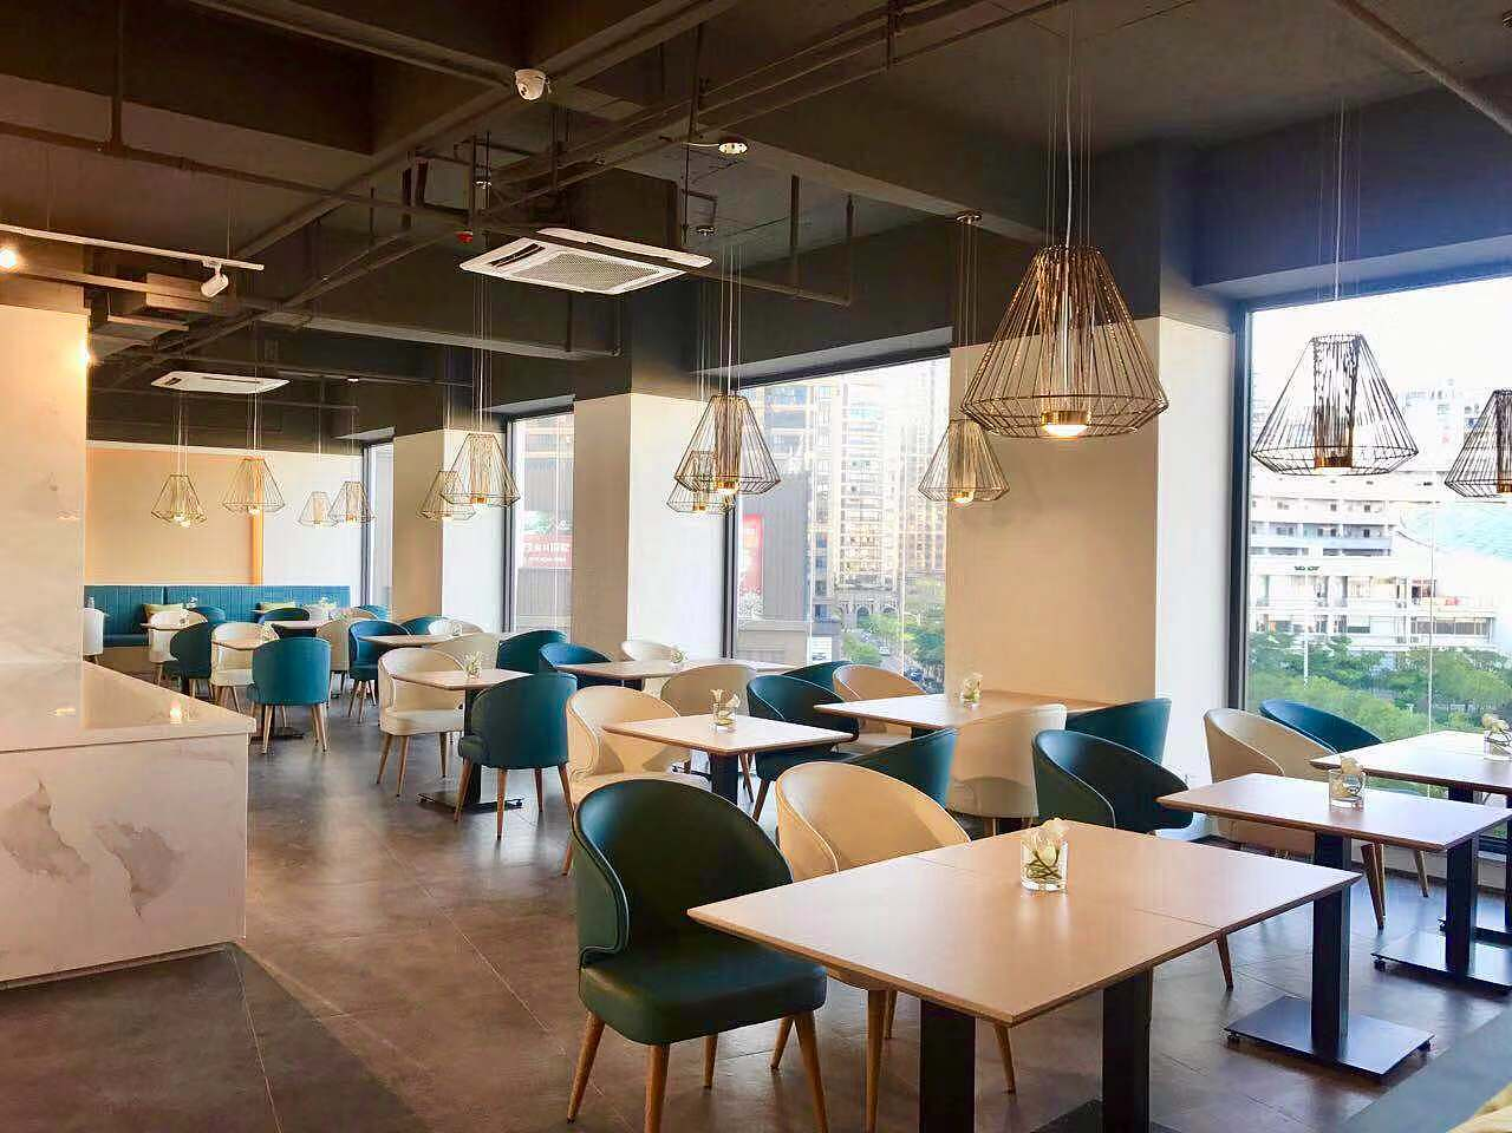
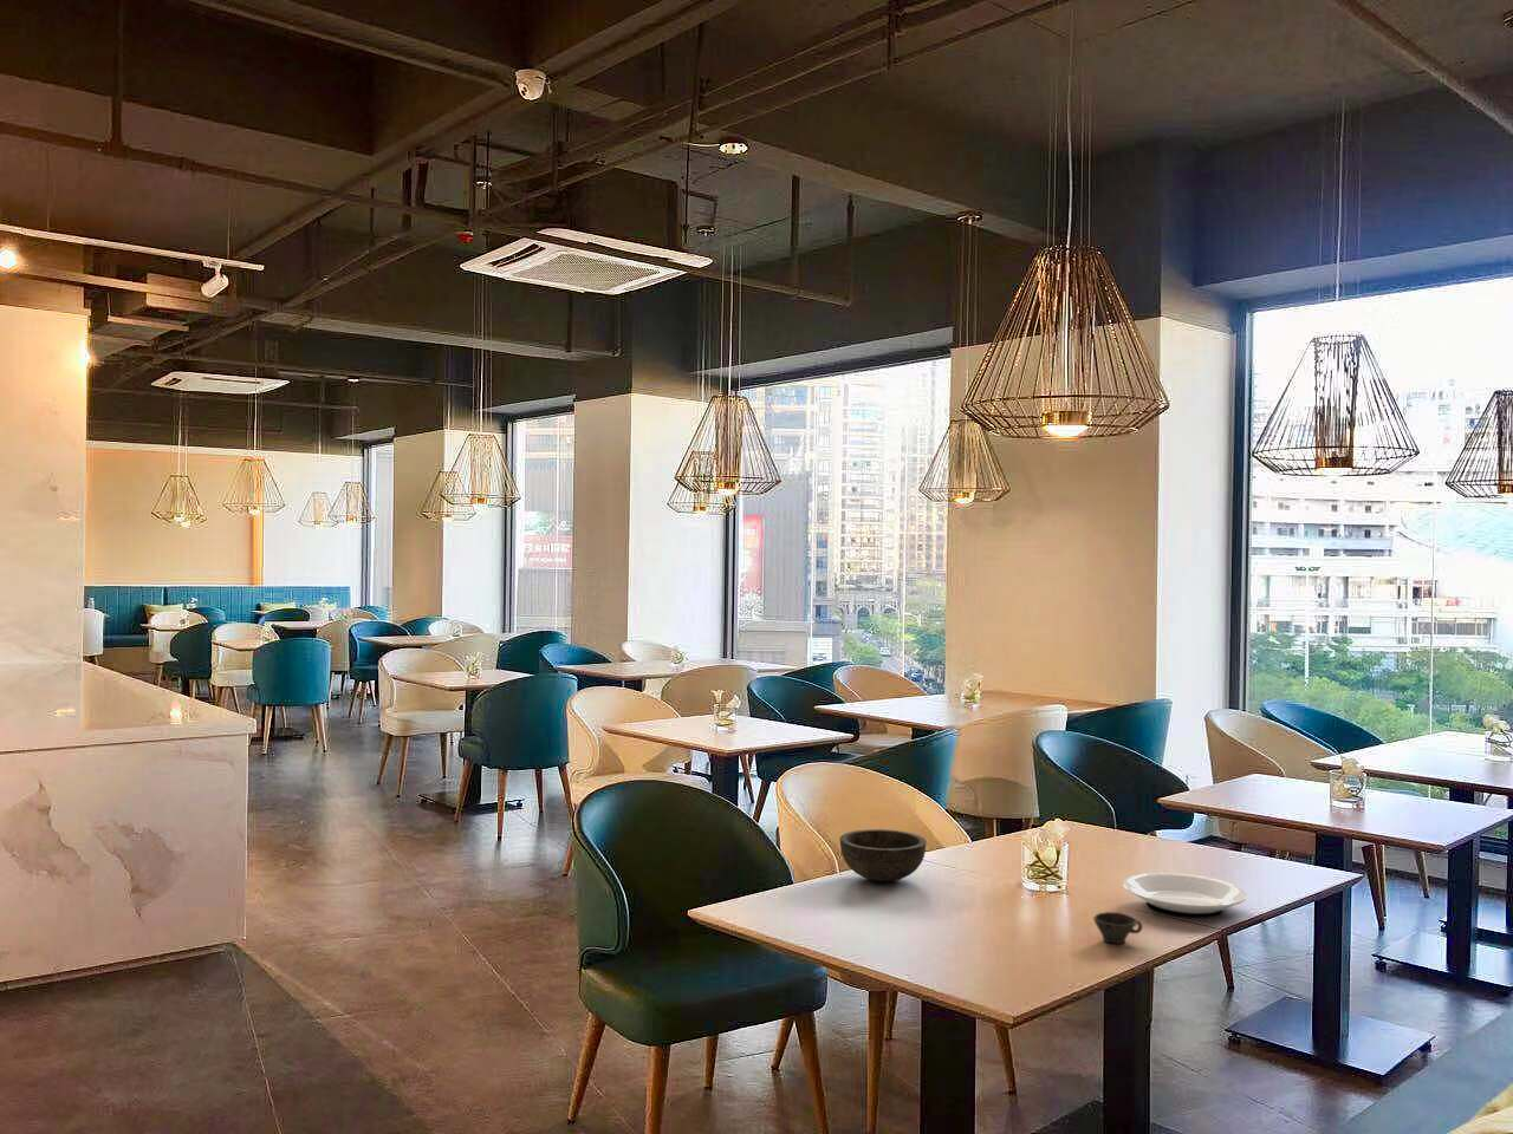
+ plate [1123,872,1249,918]
+ cup [1092,911,1142,945]
+ bowl [838,828,928,883]
